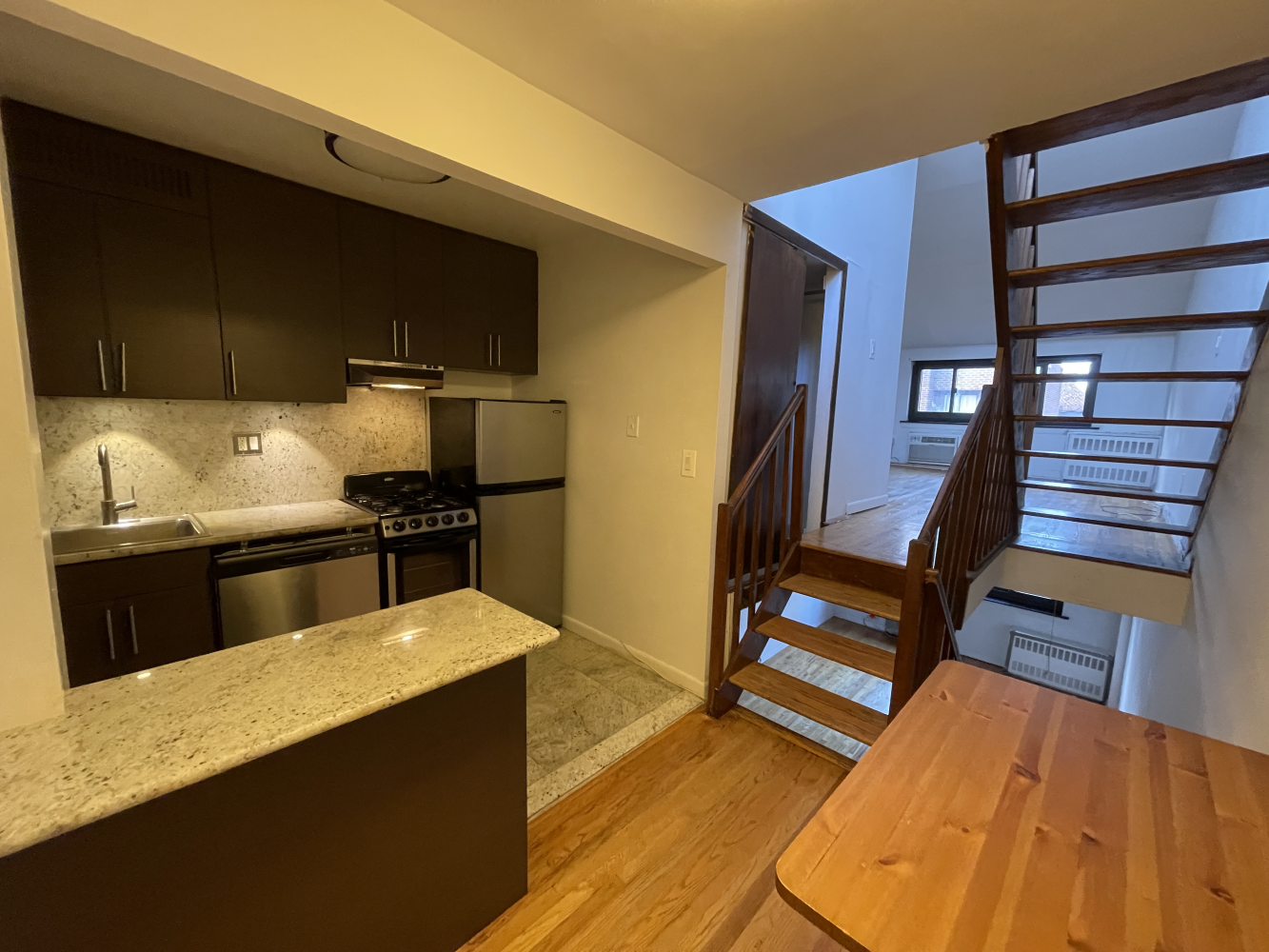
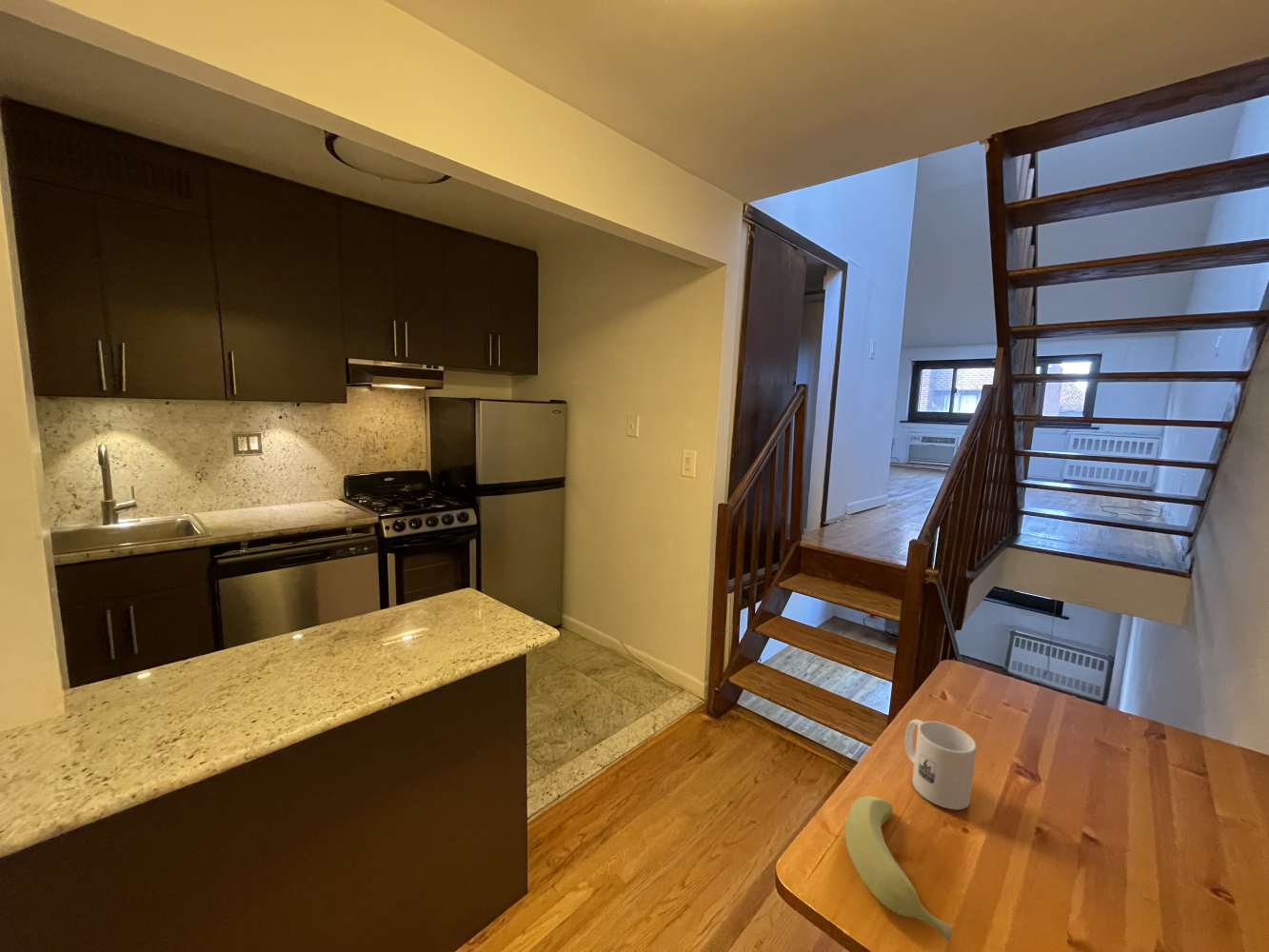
+ mug [904,719,978,810]
+ banana [843,795,954,943]
